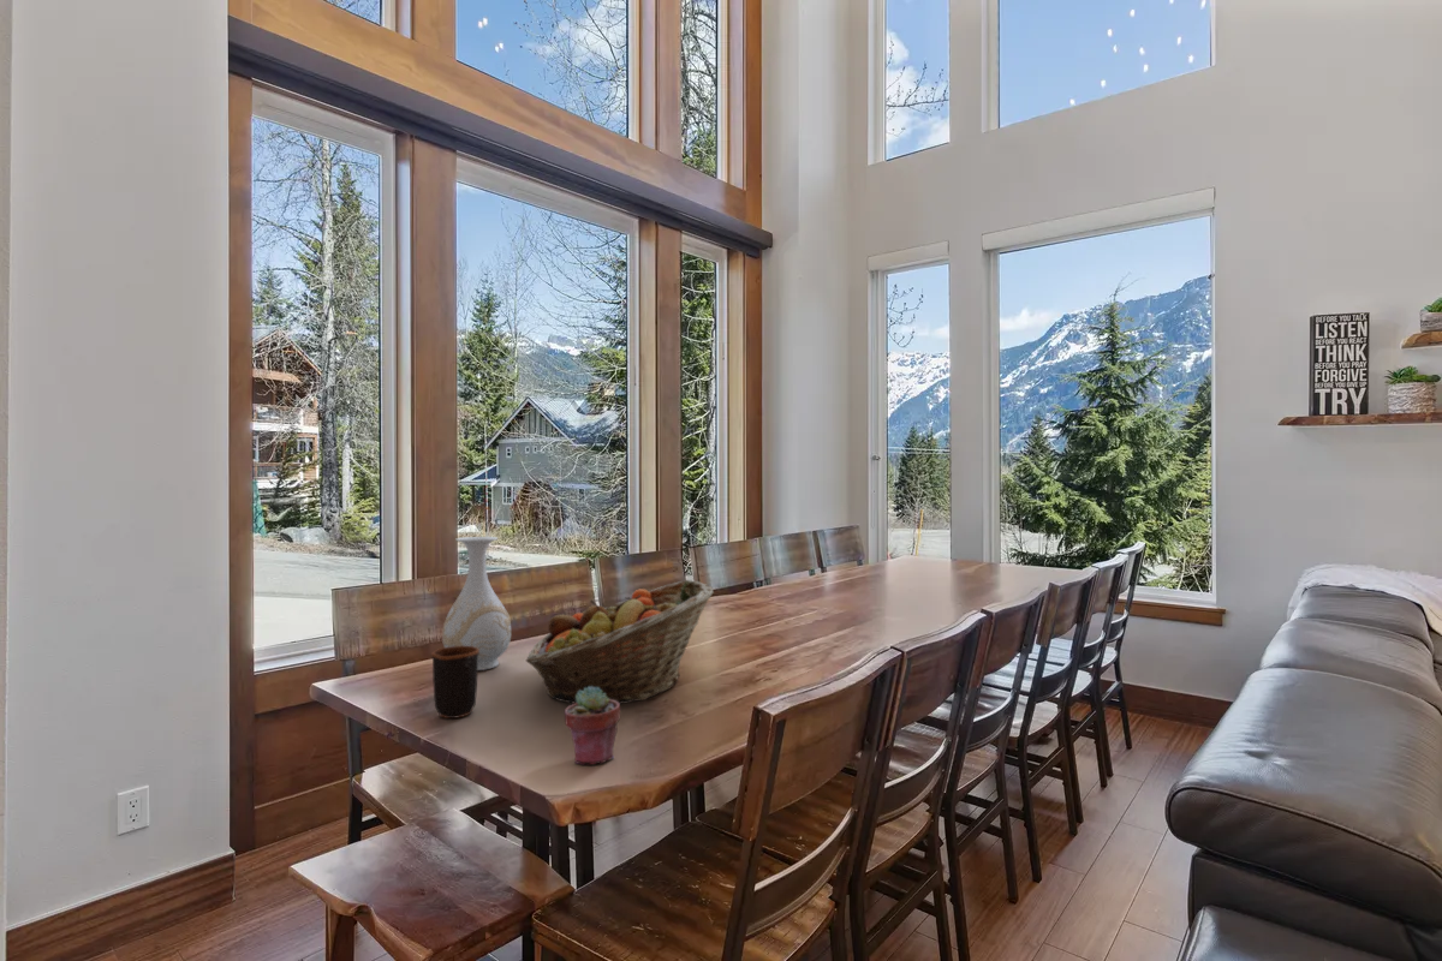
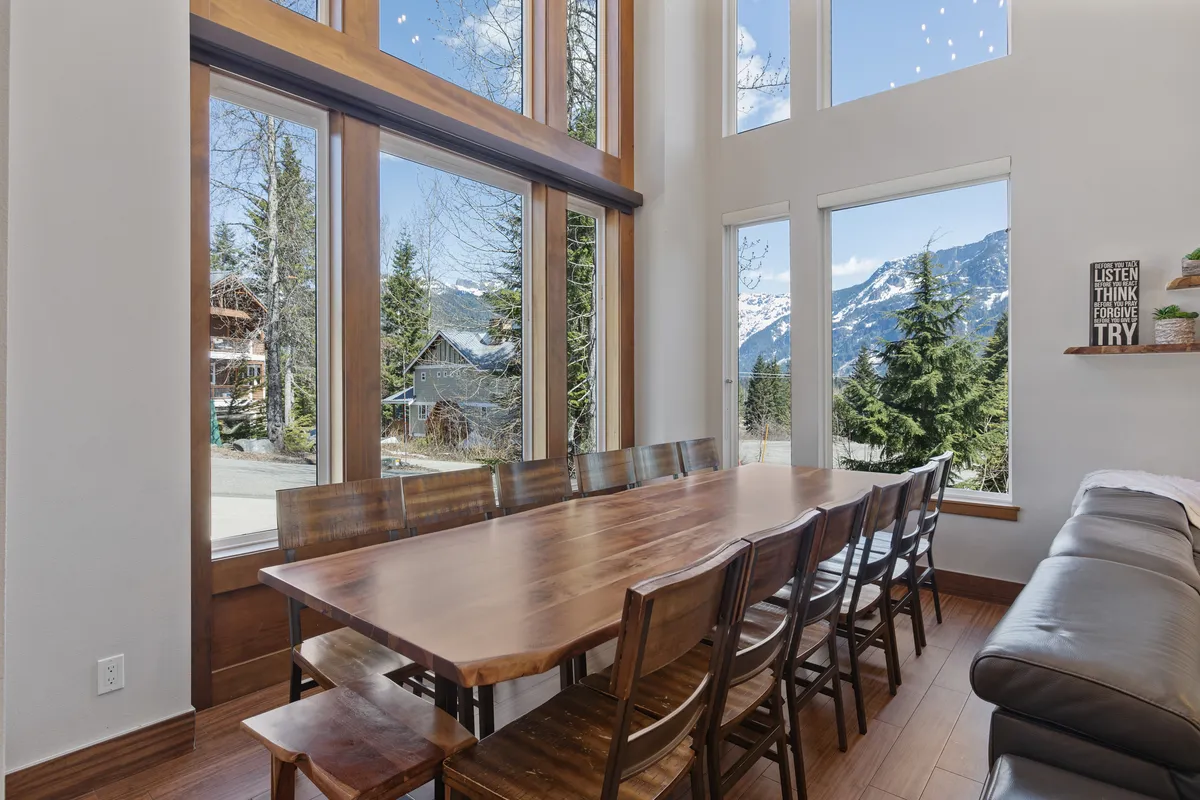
- mug [430,646,479,720]
- potted succulent [564,686,622,765]
- fruit basket [525,579,715,705]
- vase [441,536,512,671]
